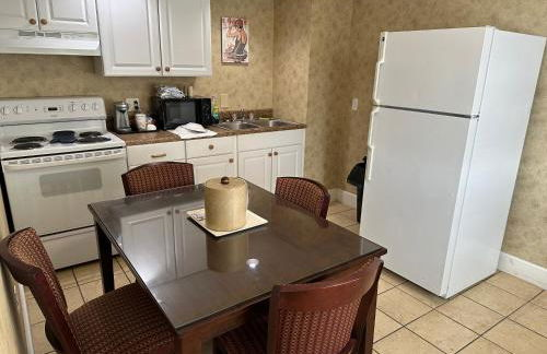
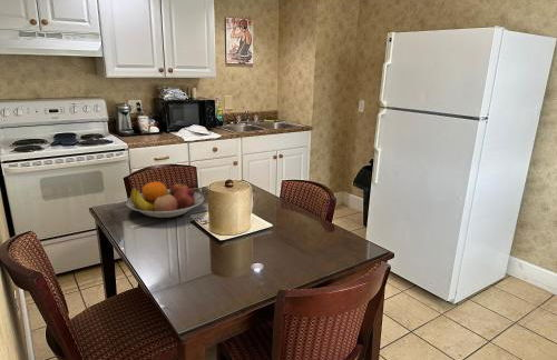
+ fruit bowl [125,181,205,219]
